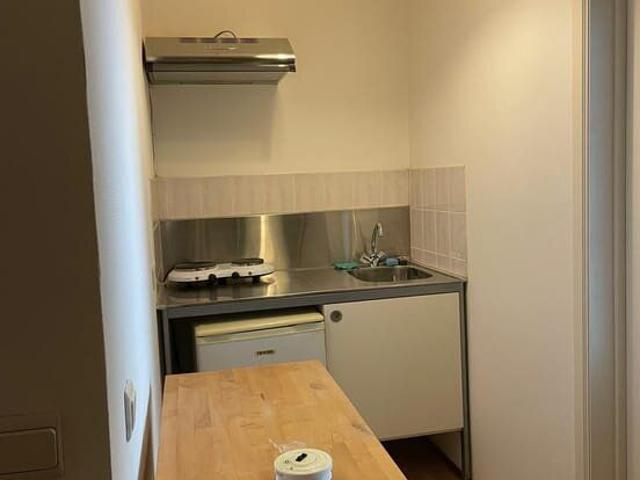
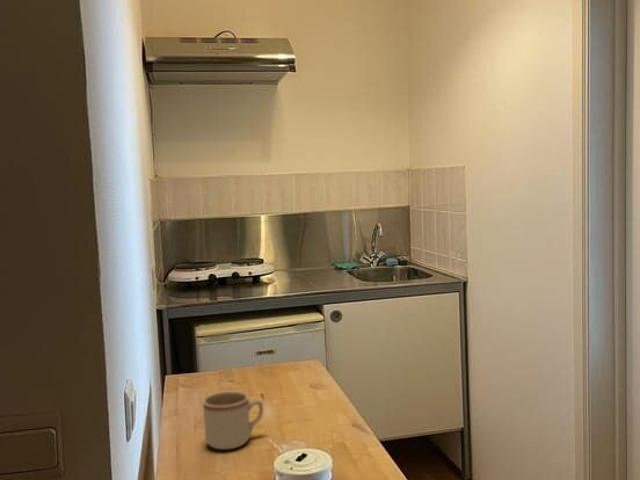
+ mug [202,391,264,451]
